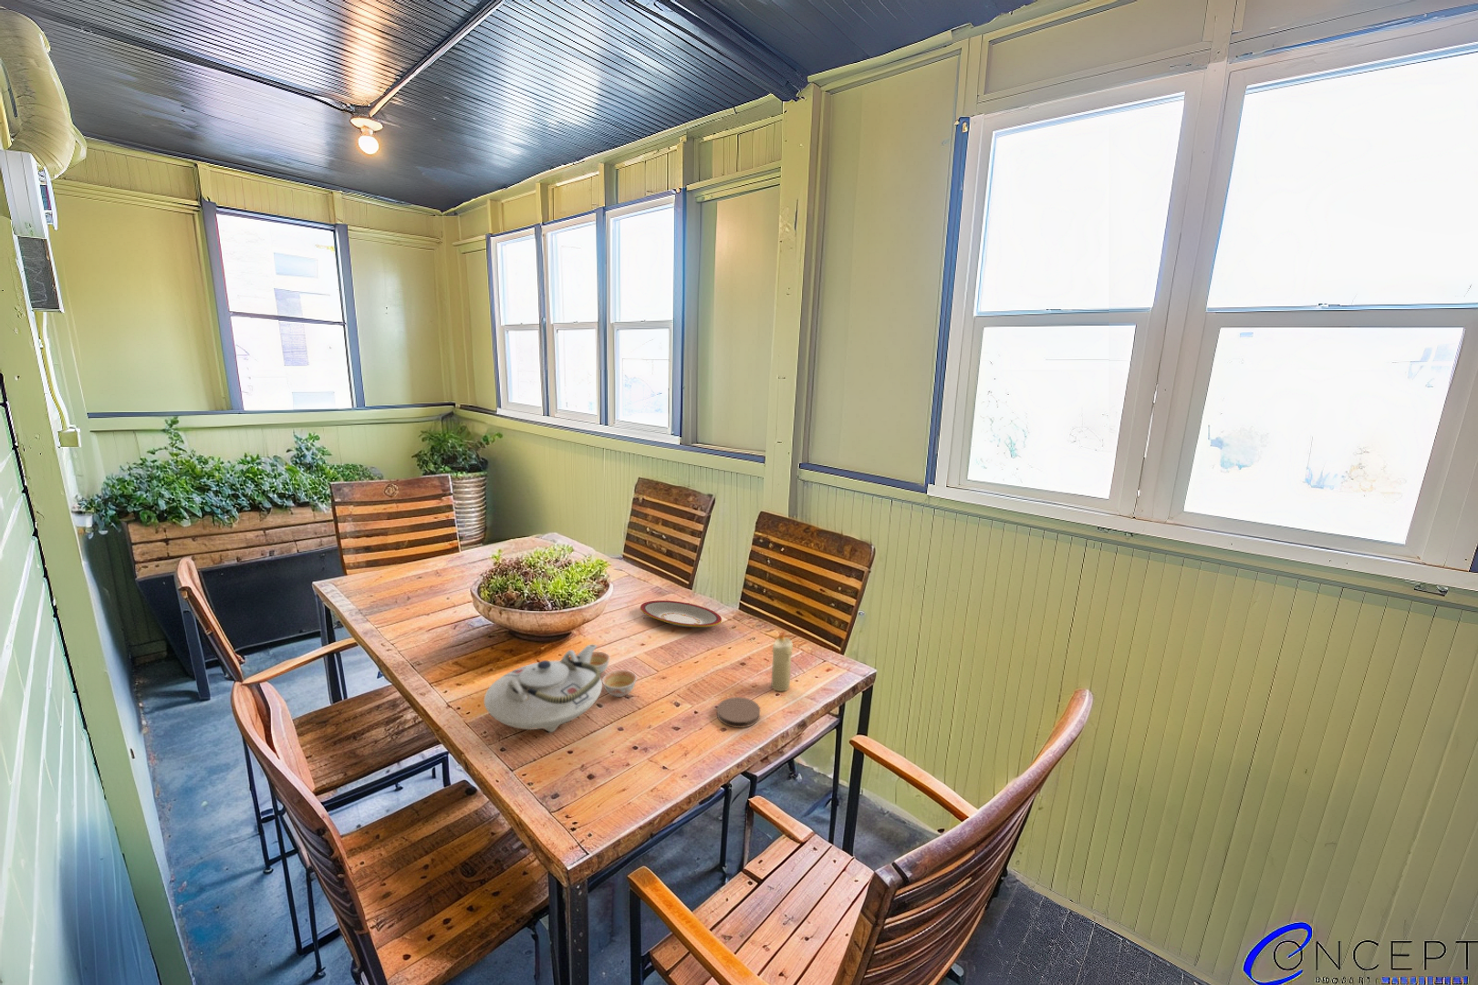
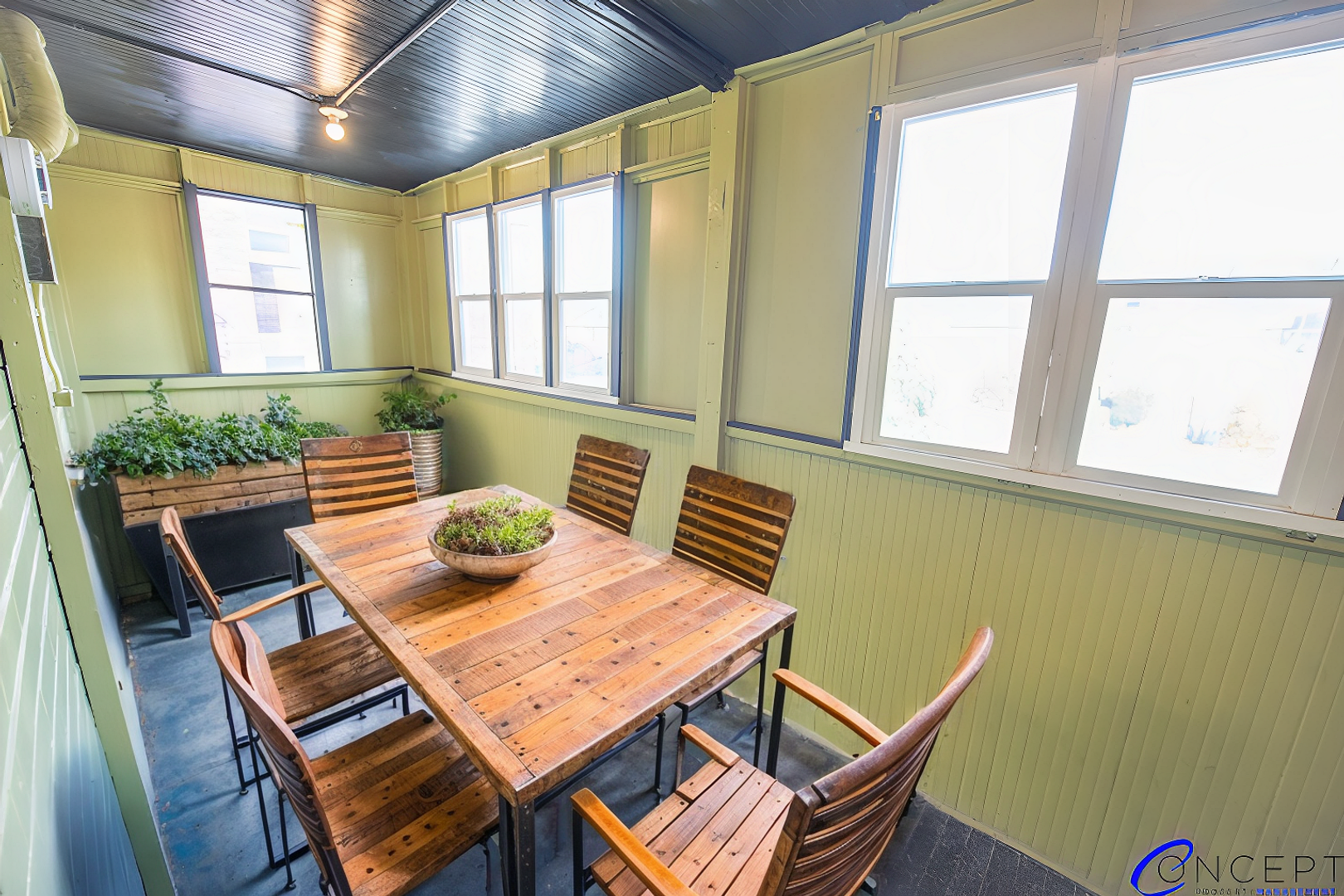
- candle [770,631,794,693]
- coaster [716,696,761,729]
- plate [640,599,723,628]
- teapot [483,644,638,733]
